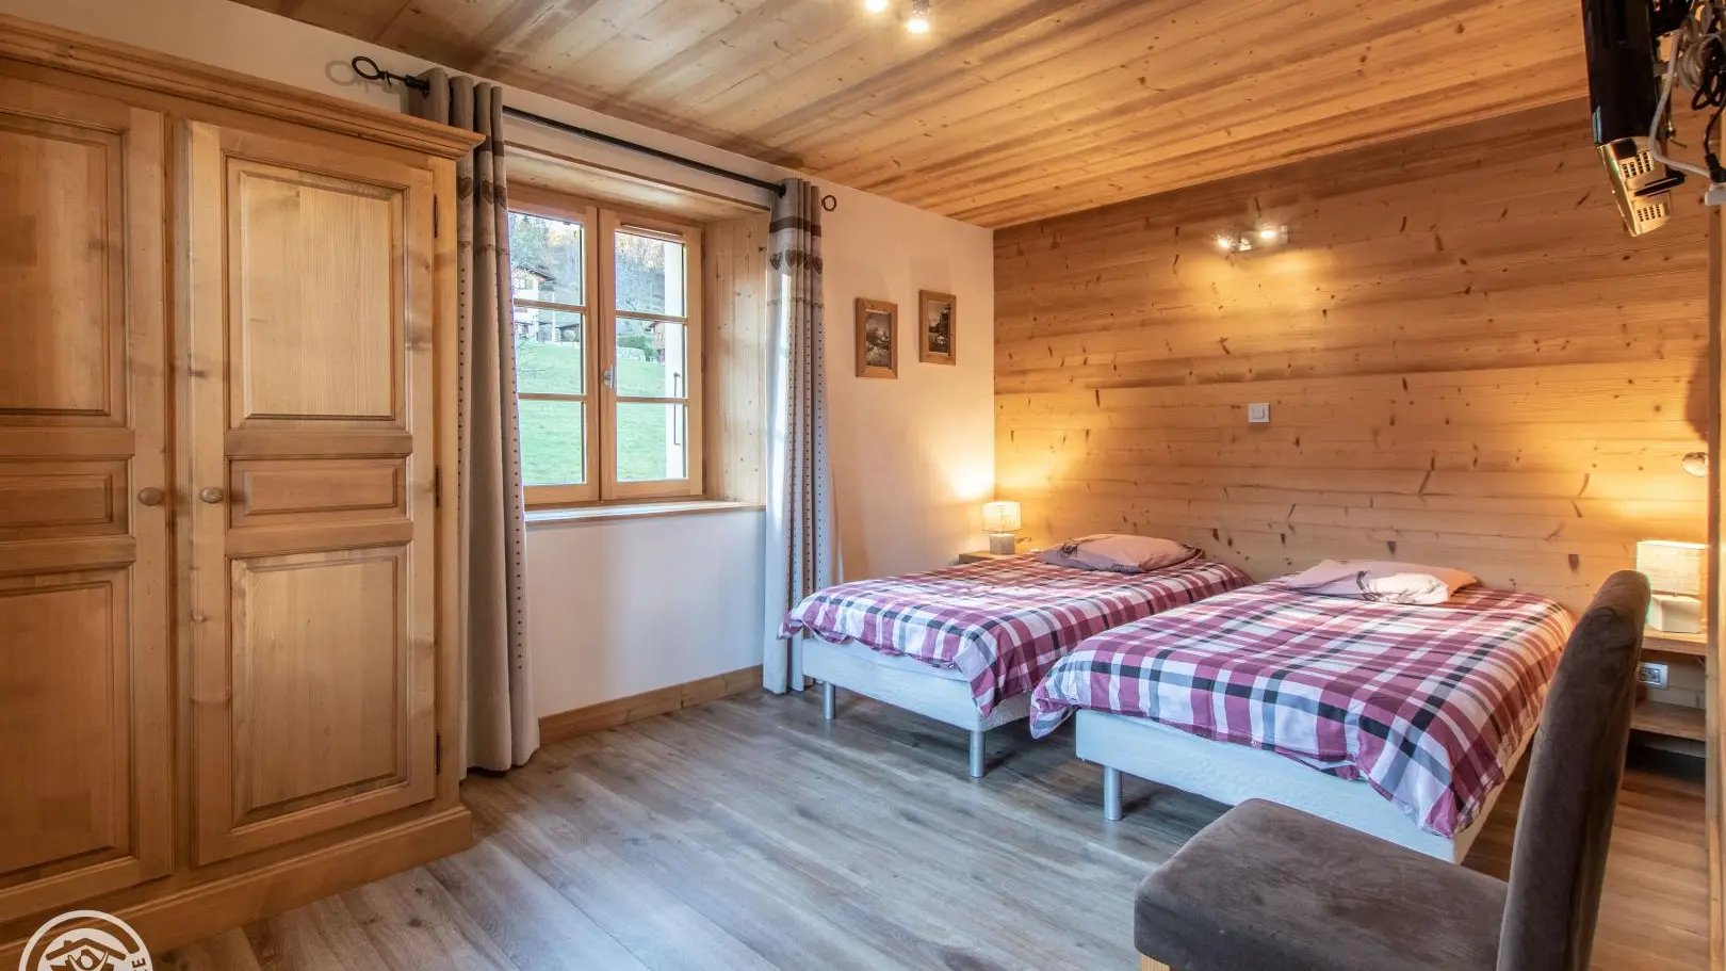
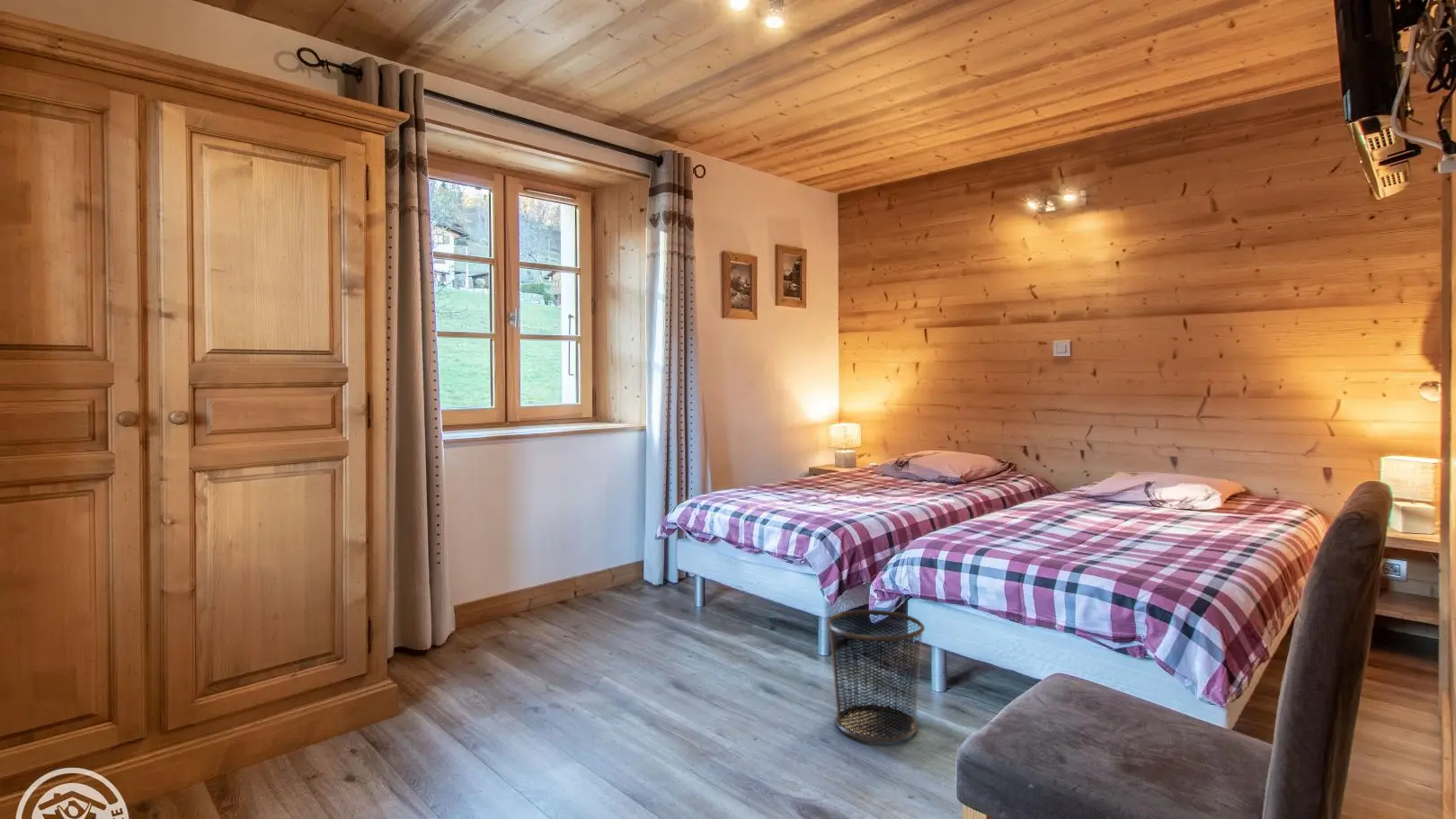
+ waste bin [826,609,926,743]
